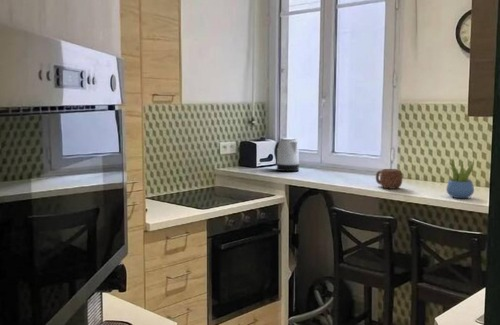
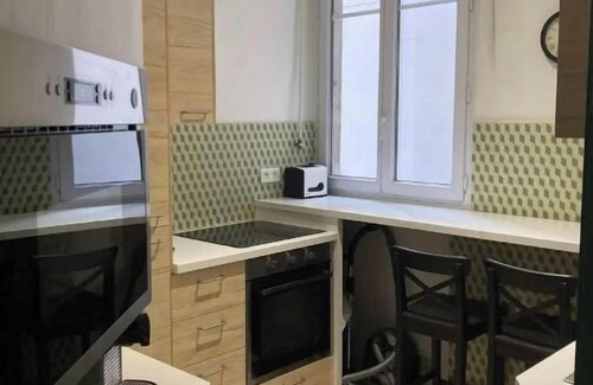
- succulent plant [445,159,475,199]
- mug [375,168,403,190]
- kettle [273,137,300,172]
